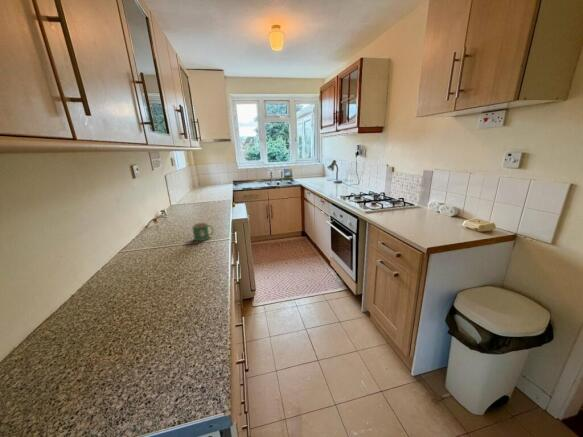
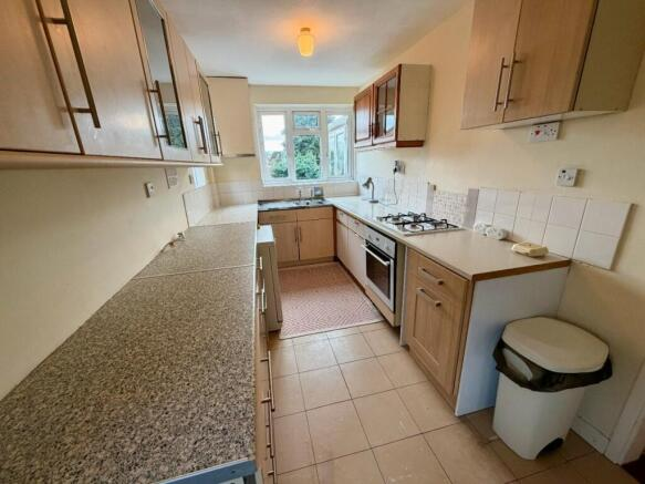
- mug [191,222,215,242]
